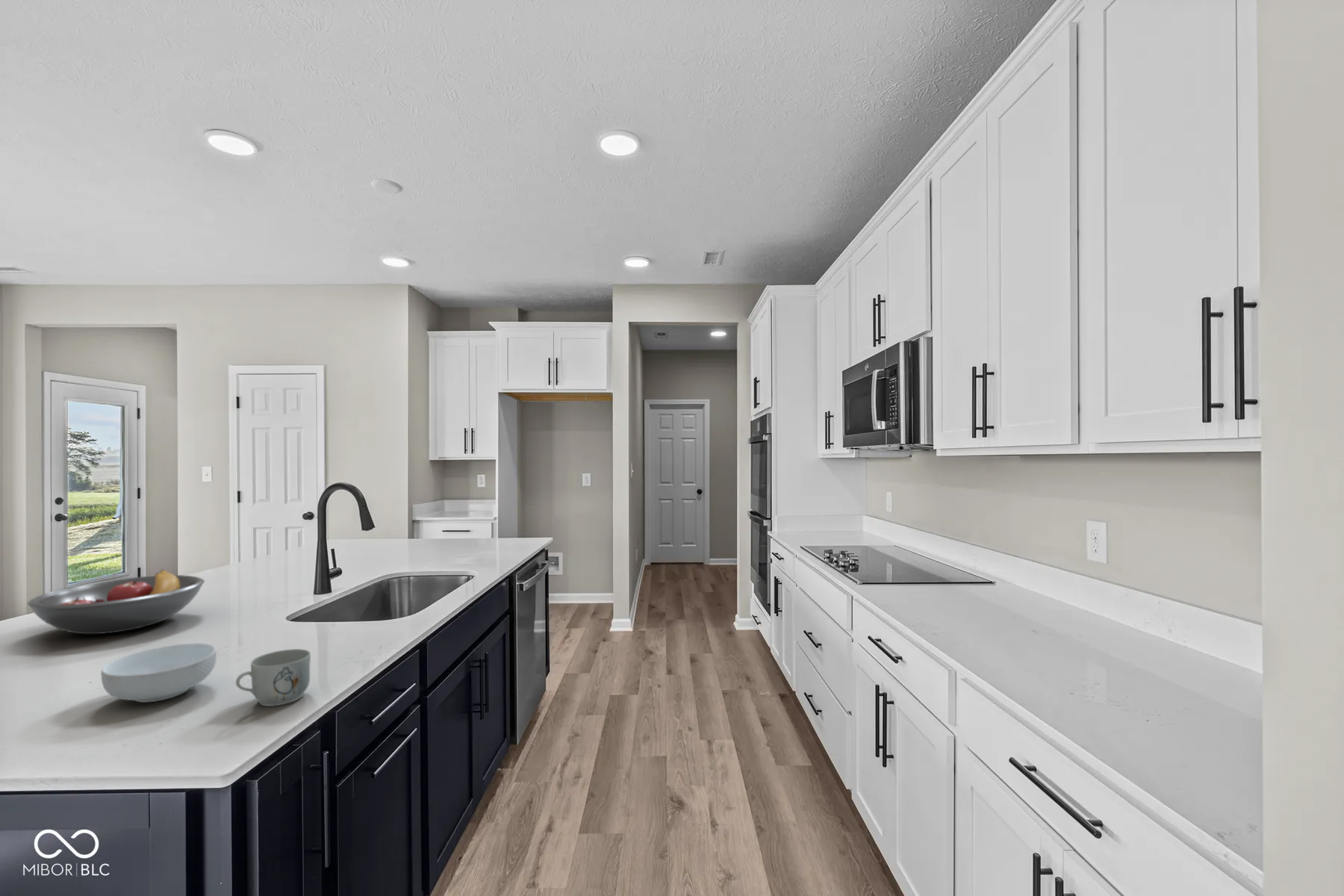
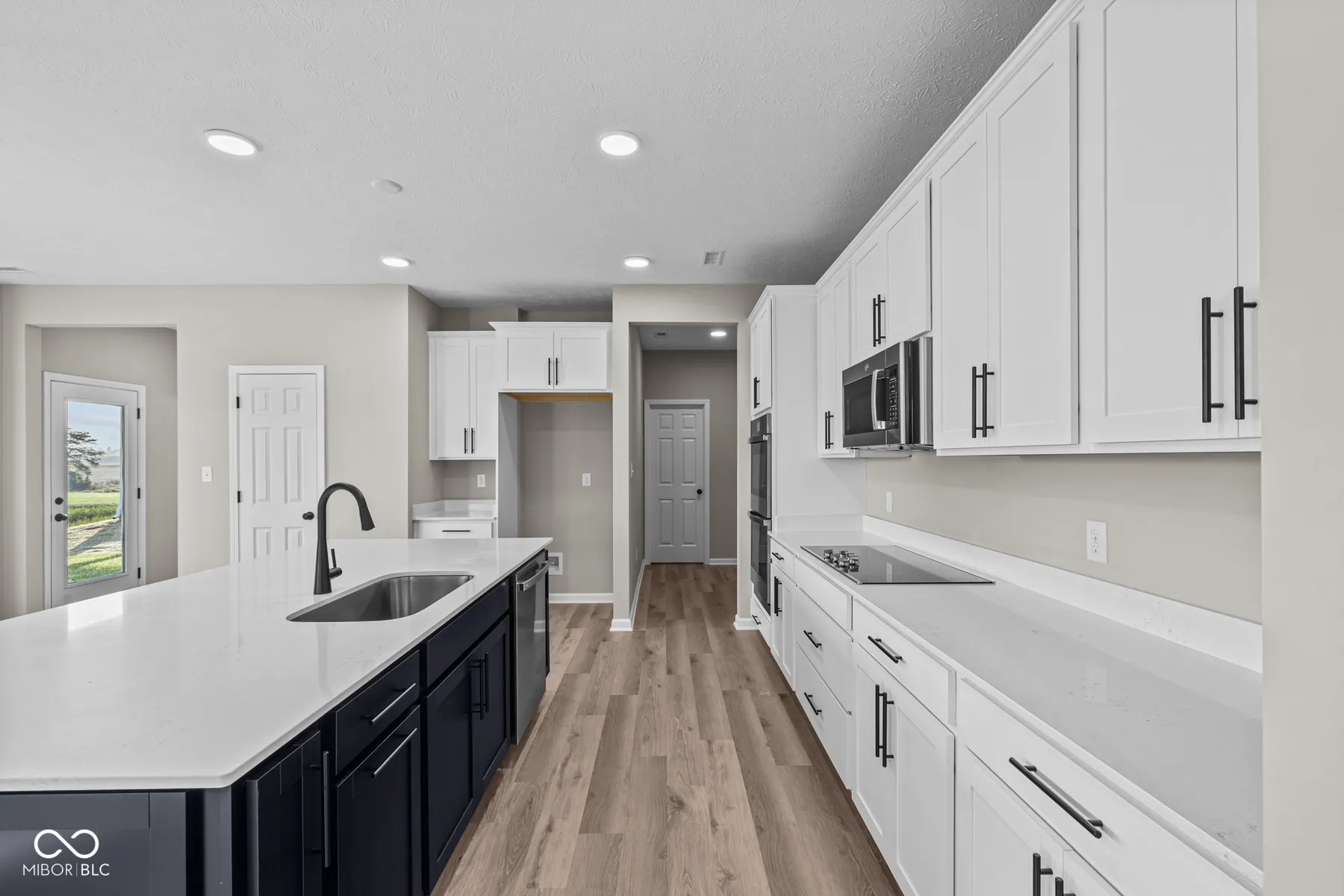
- cereal bowl [100,642,217,703]
- fruit bowl [27,568,205,635]
- mug [235,648,311,707]
